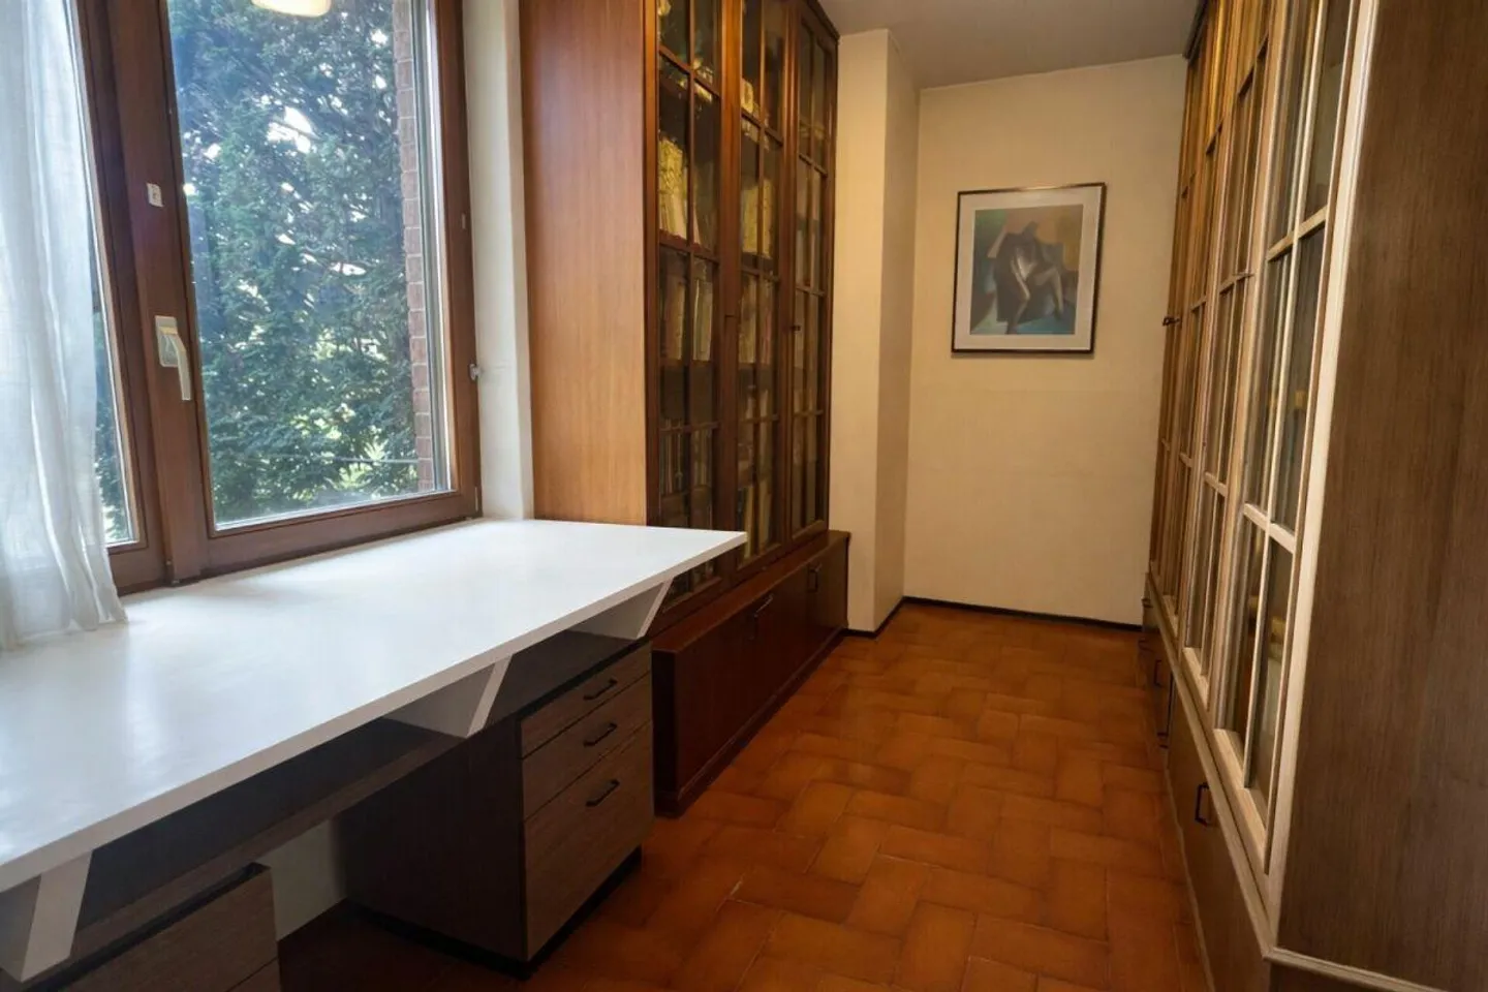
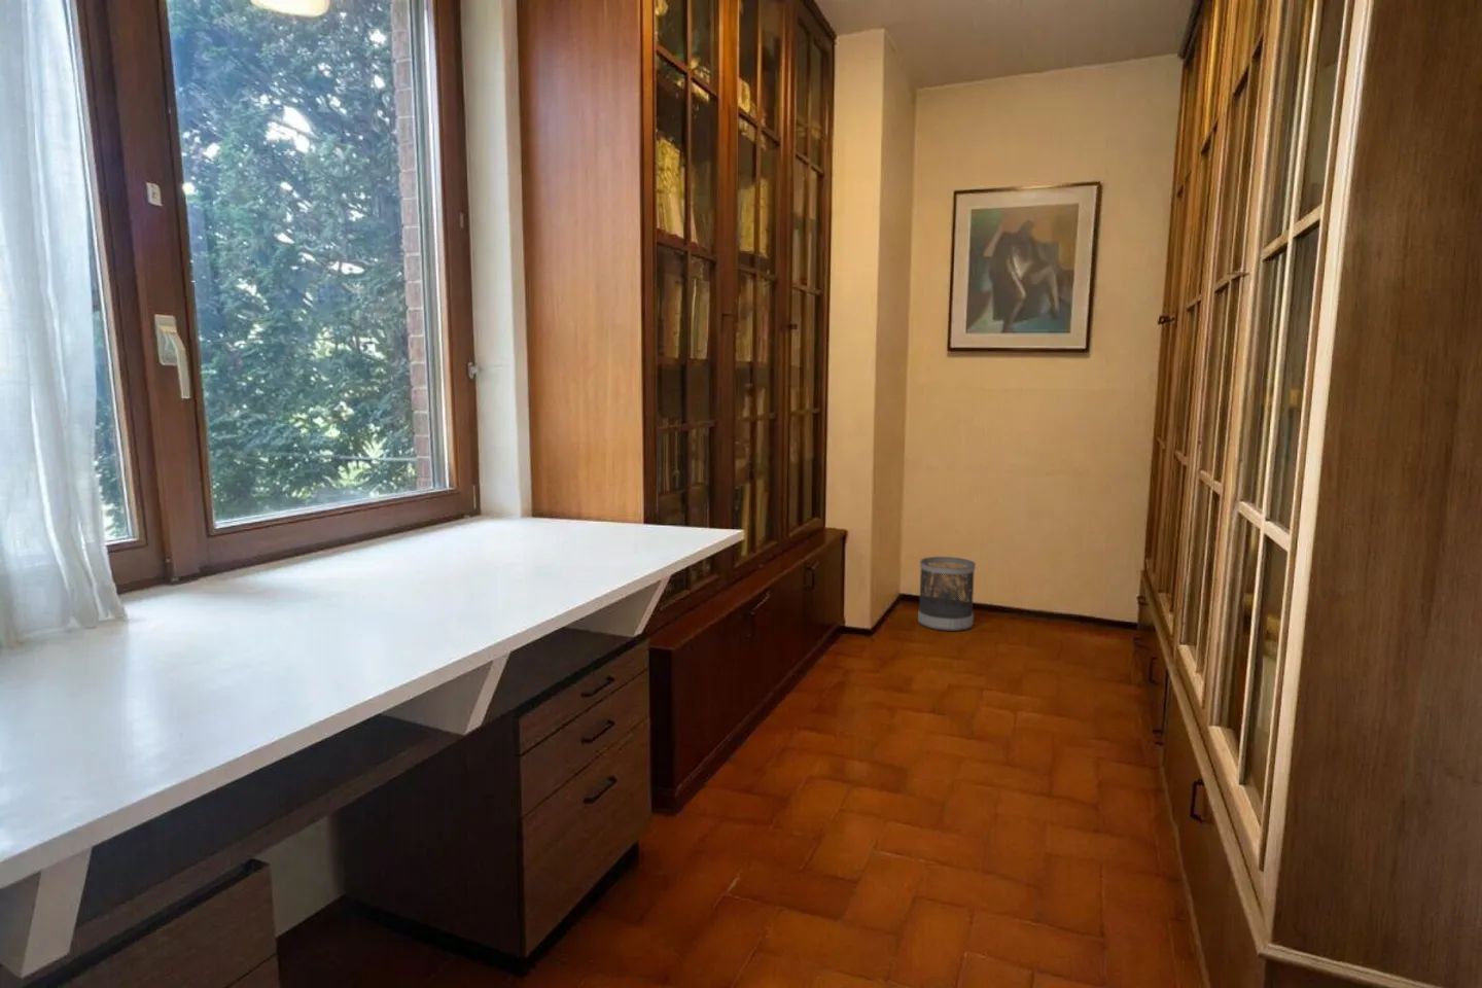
+ wastebasket [917,556,977,632]
